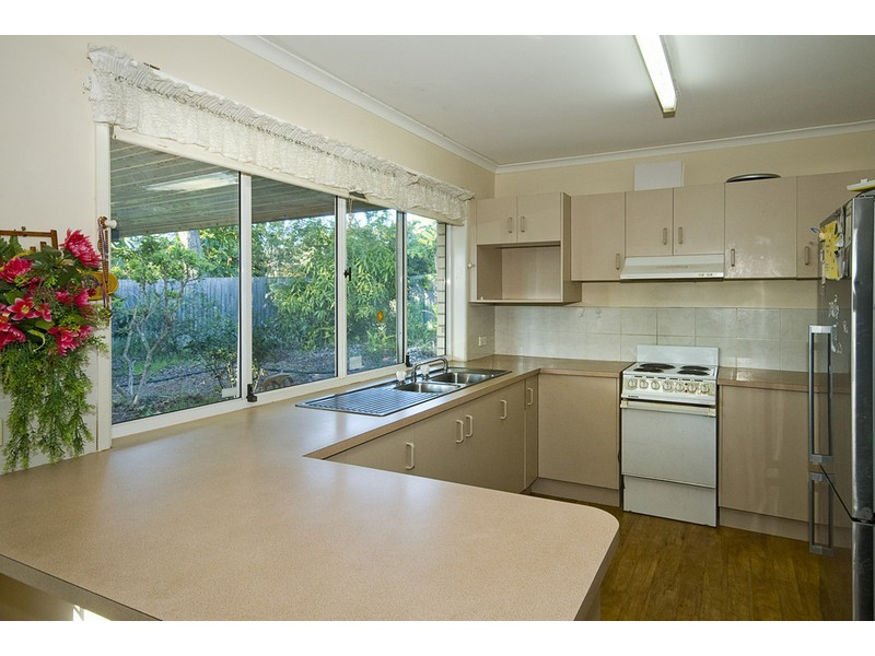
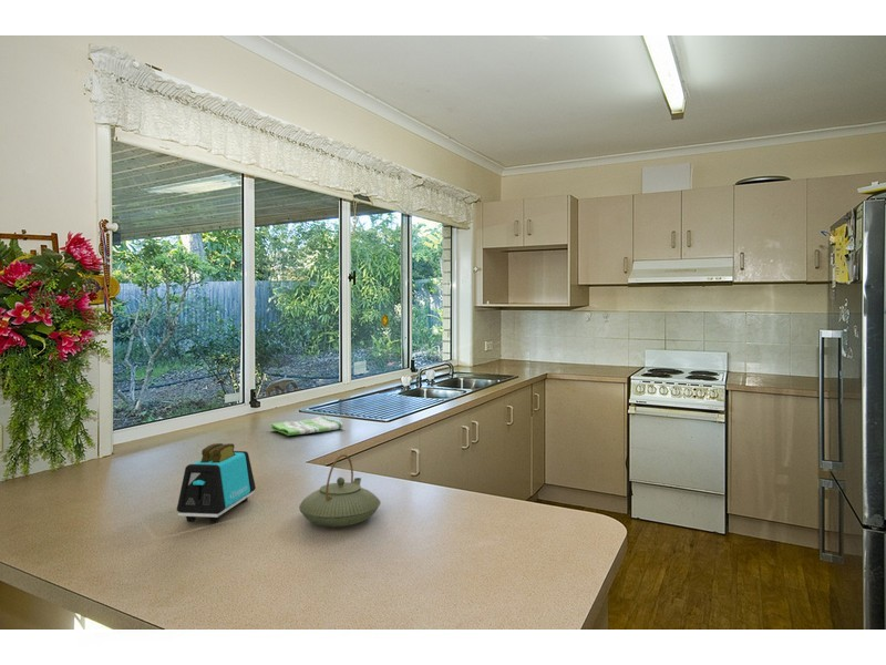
+ dish towel [270,415,344,437]
+ teapot [298,453,382,528]
+ toaster [176,442,257,524]
